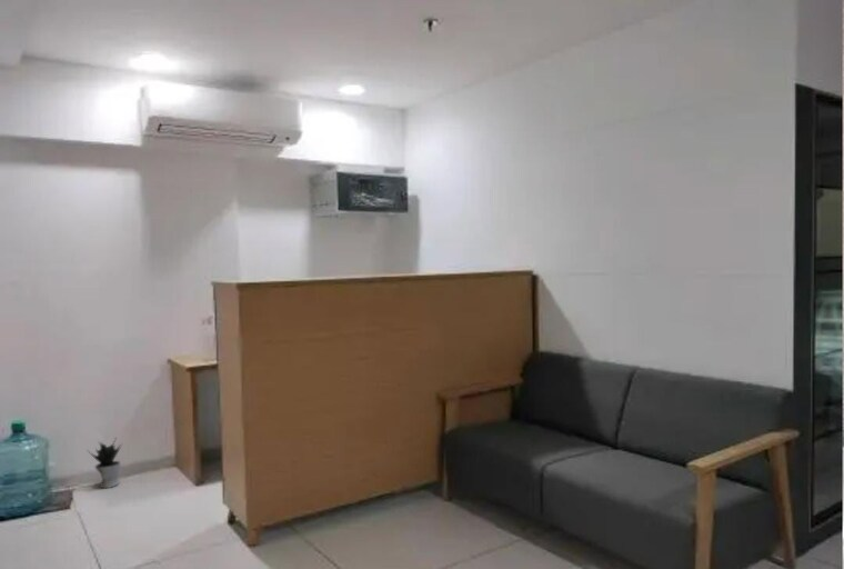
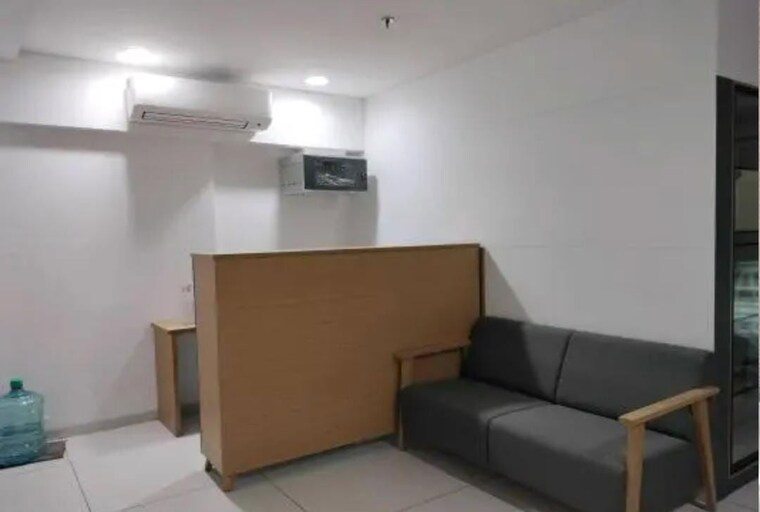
- potted plant [86,436,123,489]
